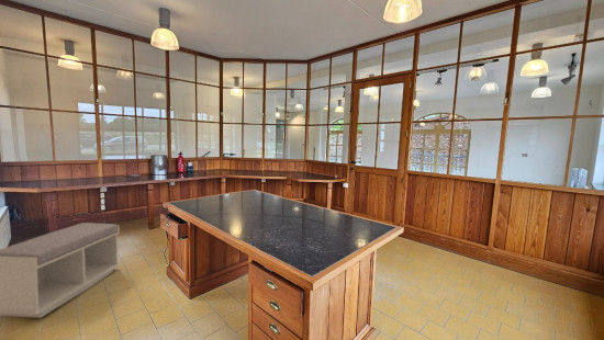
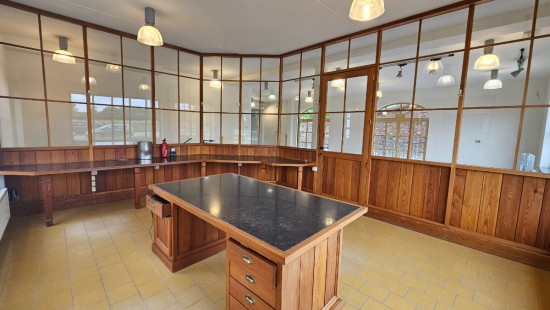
- bench [0,222,121,319]
